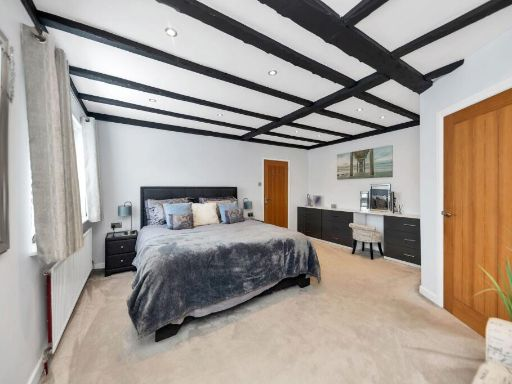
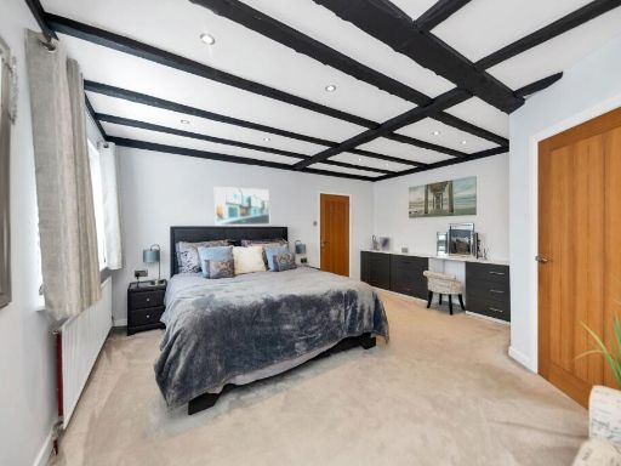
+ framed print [213,186,270,227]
